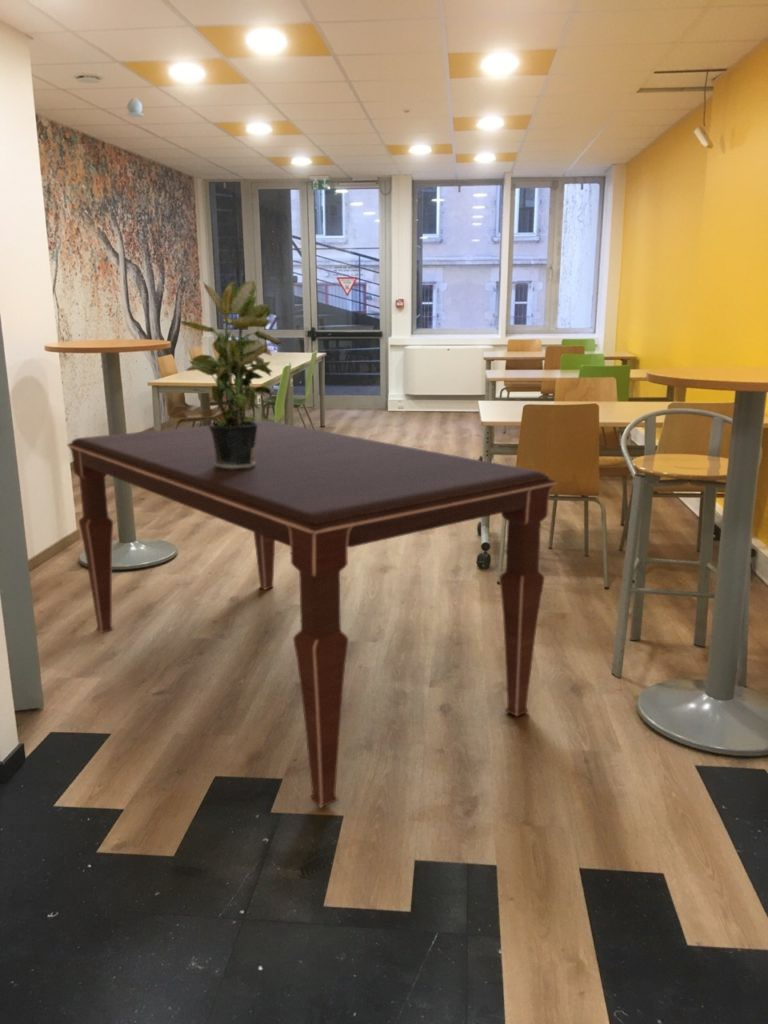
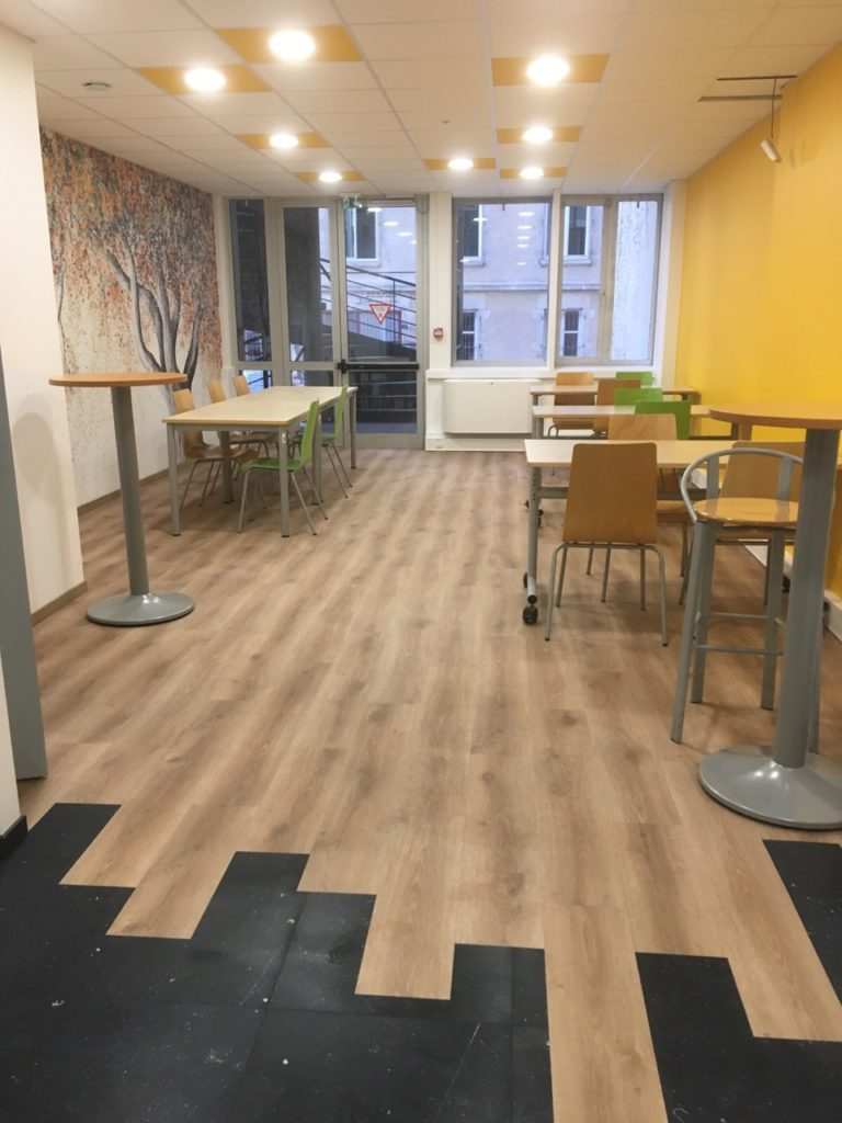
- dining table [66,419,558,809]
- potted plant [180,280,285,470]
- security camera [125,98,145,118]
